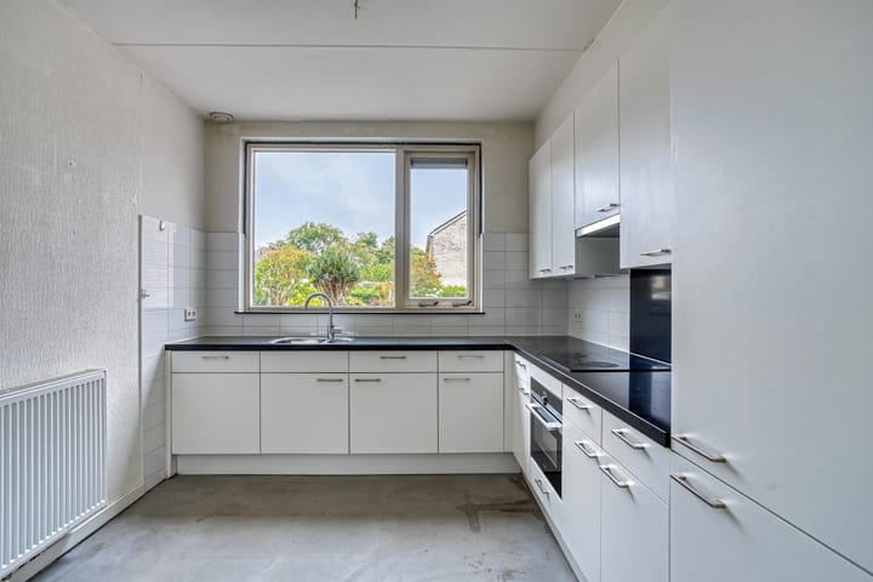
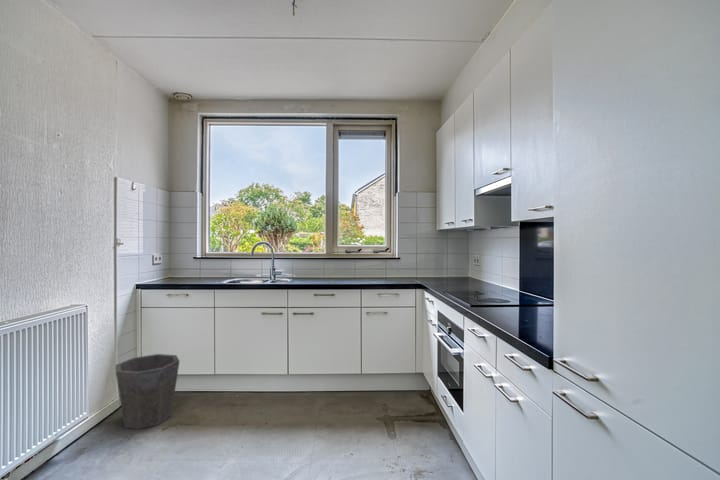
+ waste bin [114,353,181,430]
